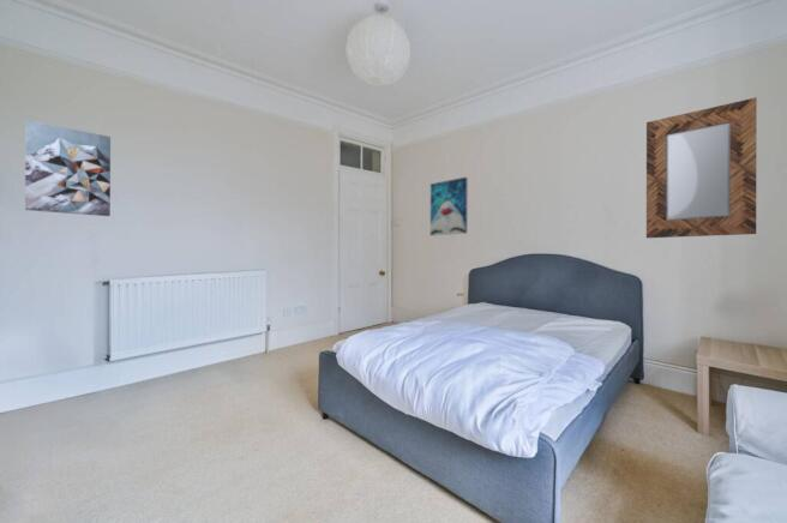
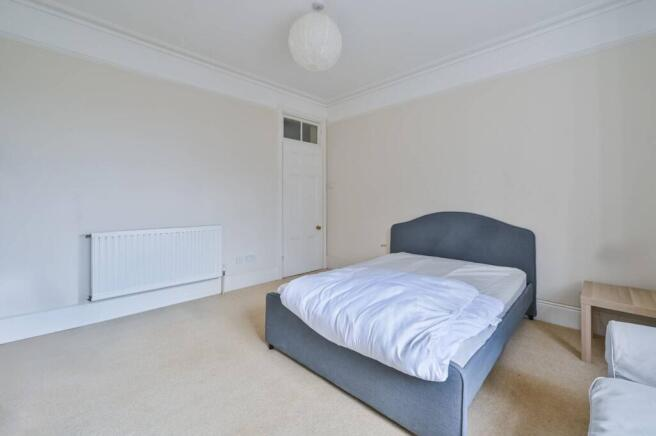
- wall art [24,119,112,217]
- wall art [429,176,468,236]
- home mirror [645,96,758,239]
